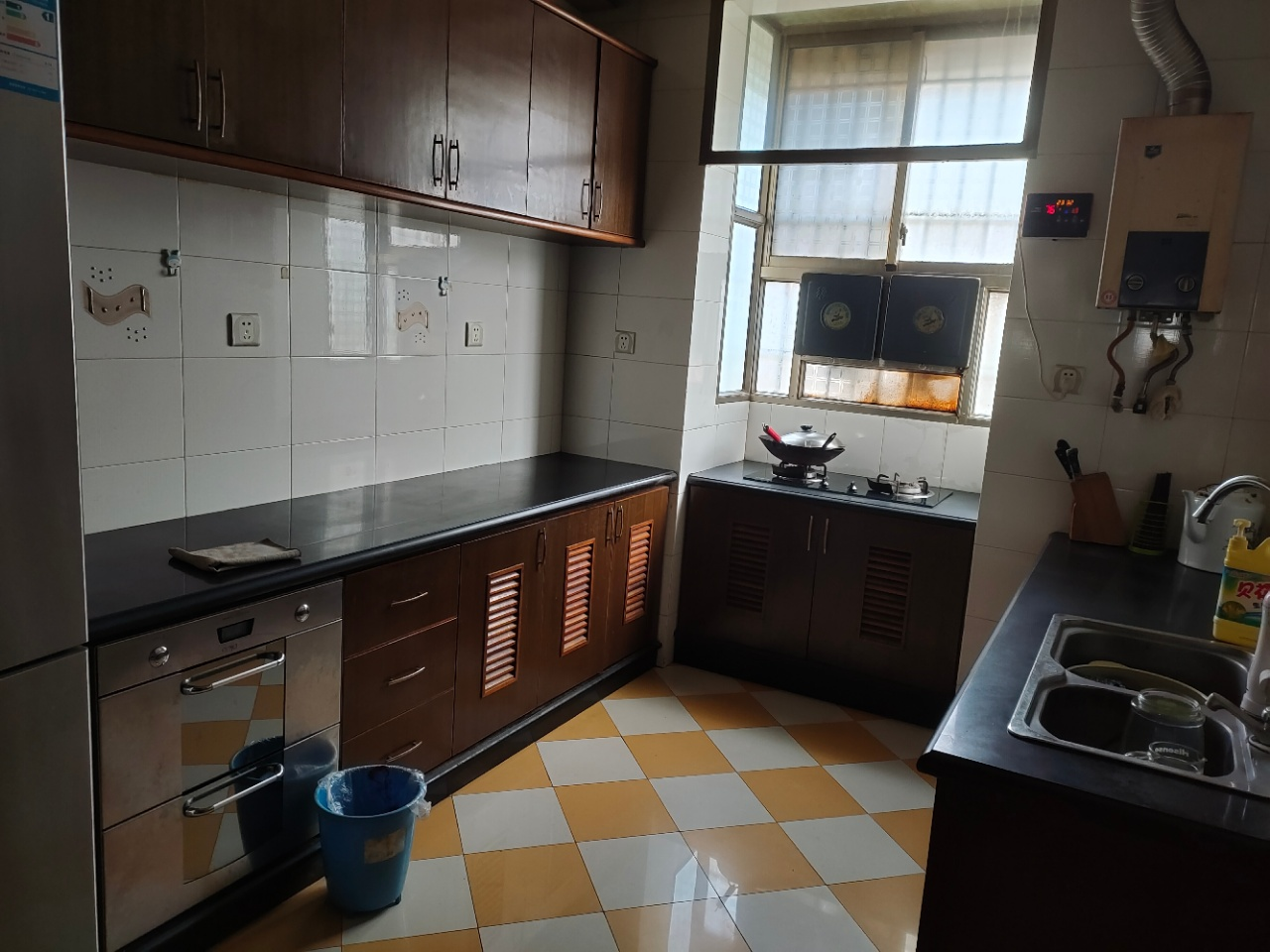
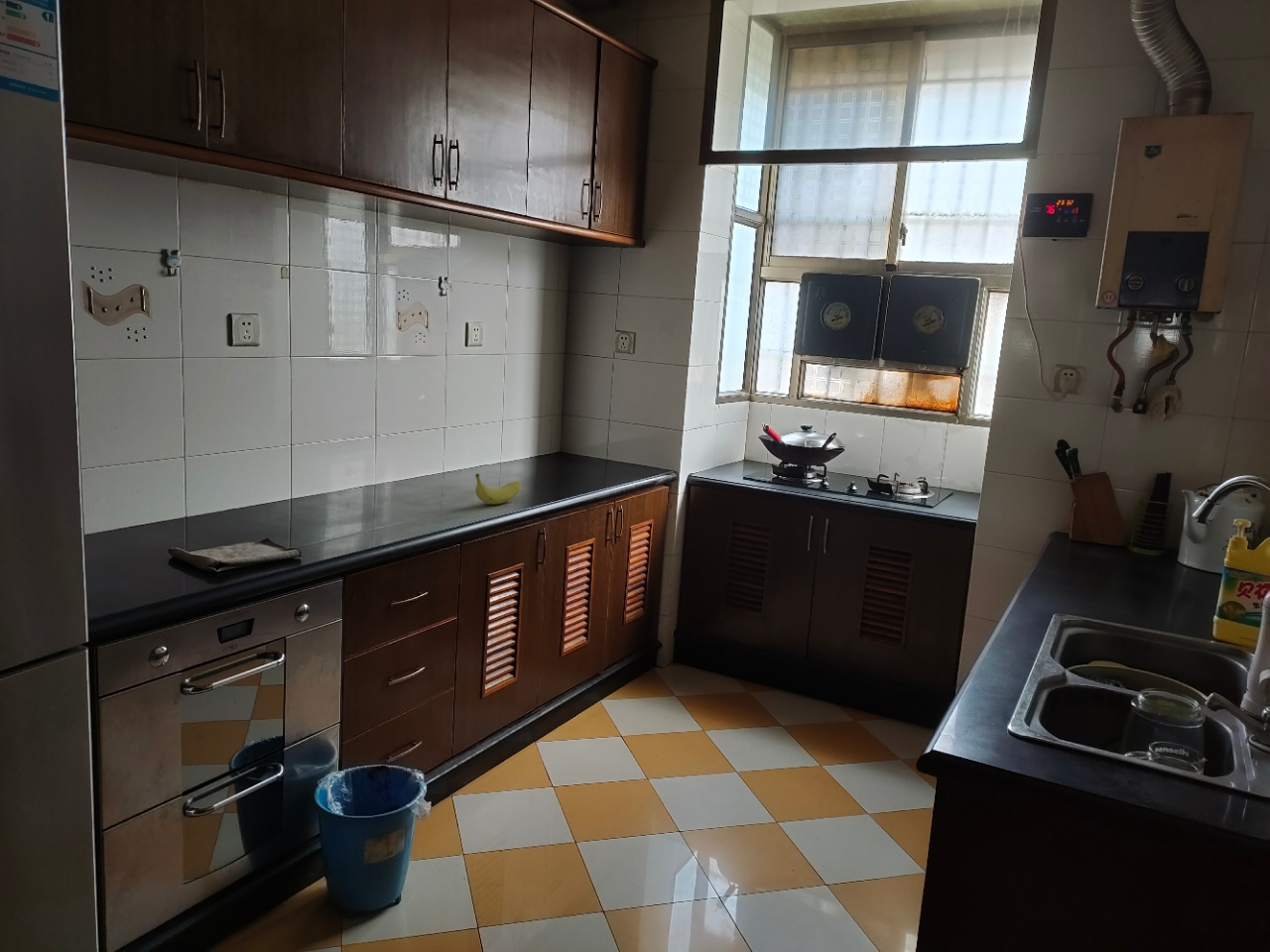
+ fruit [474,472,522,506]
